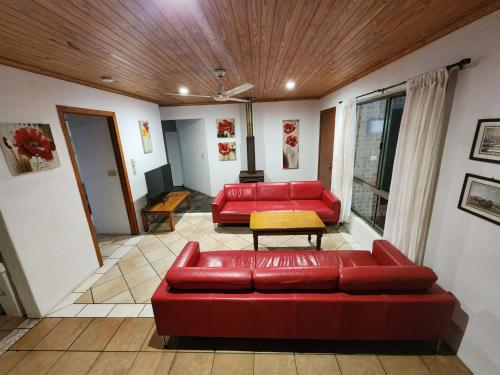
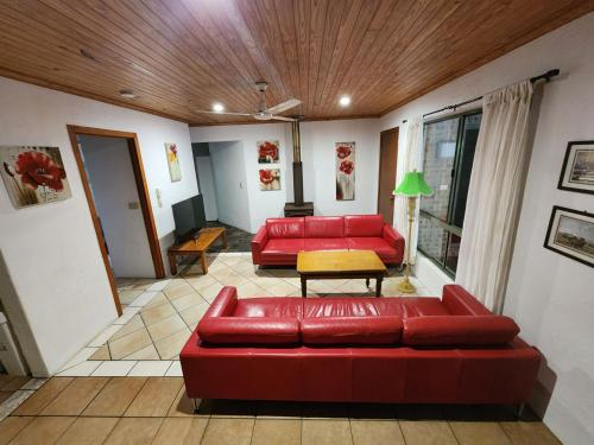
+ floor lamp [391,167,435,294]
